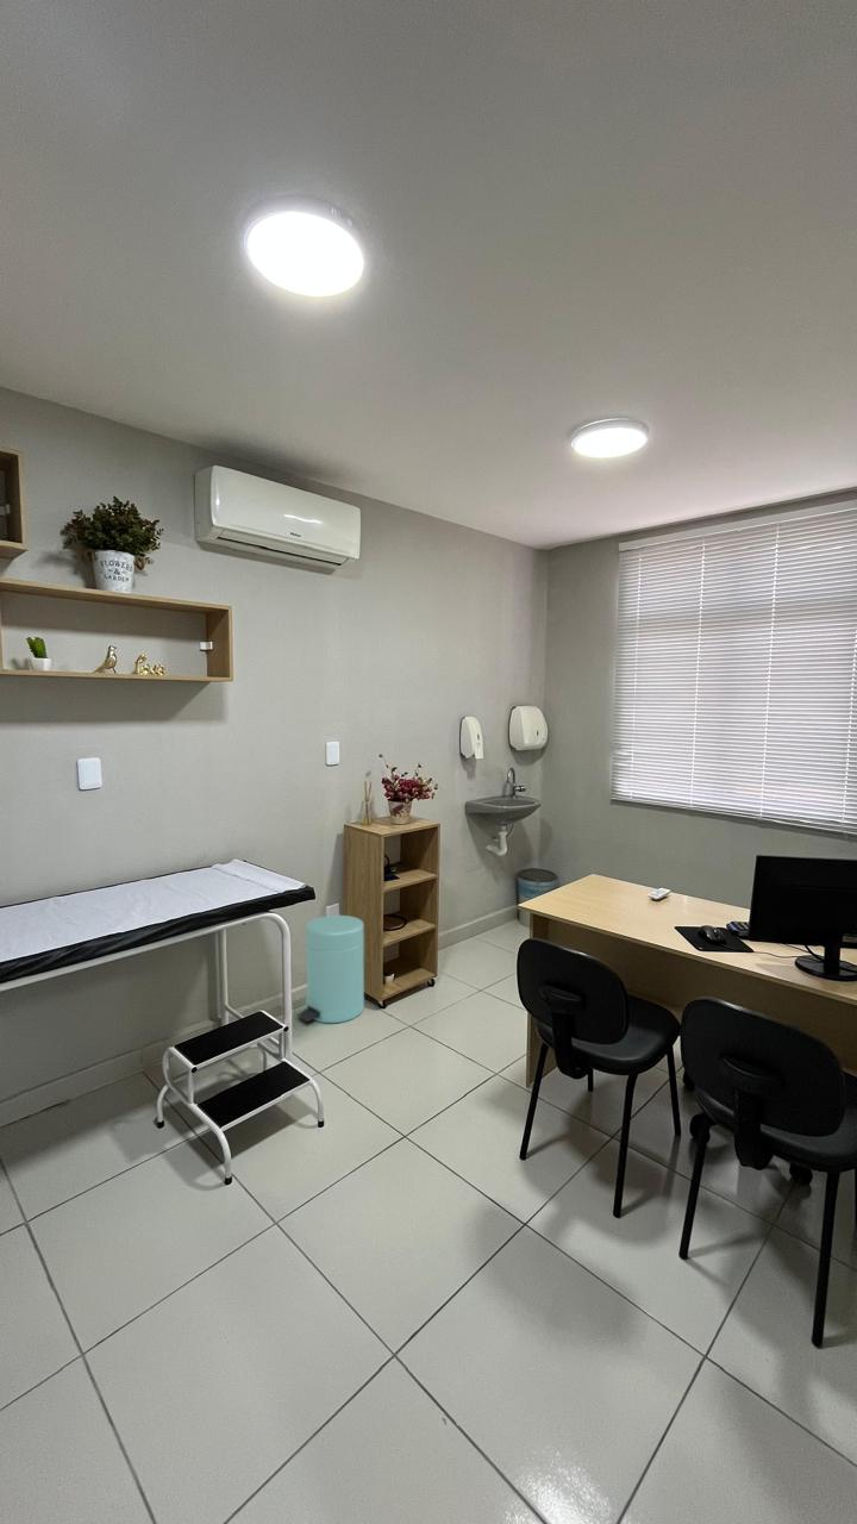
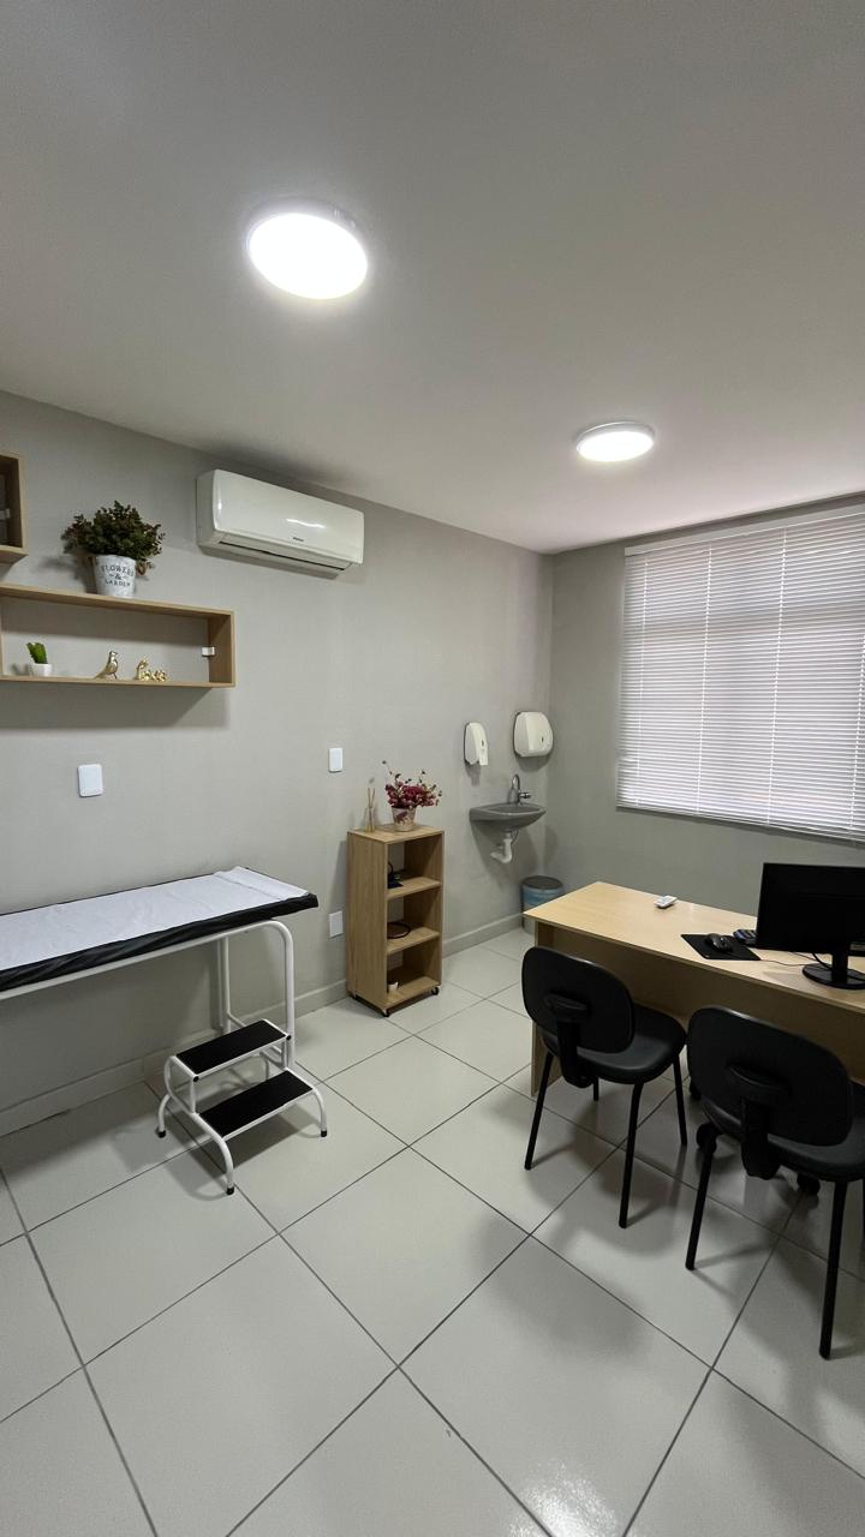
- trash can [296,914,365,1024]
